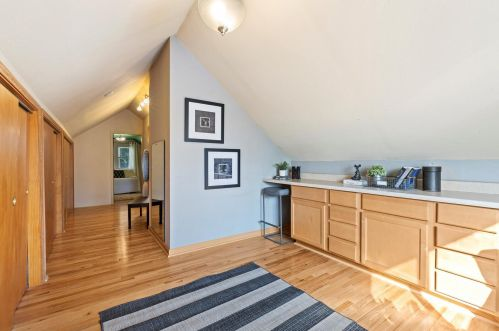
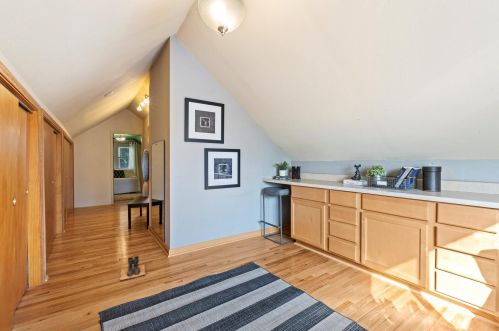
+ boots [119,255,147,281]
